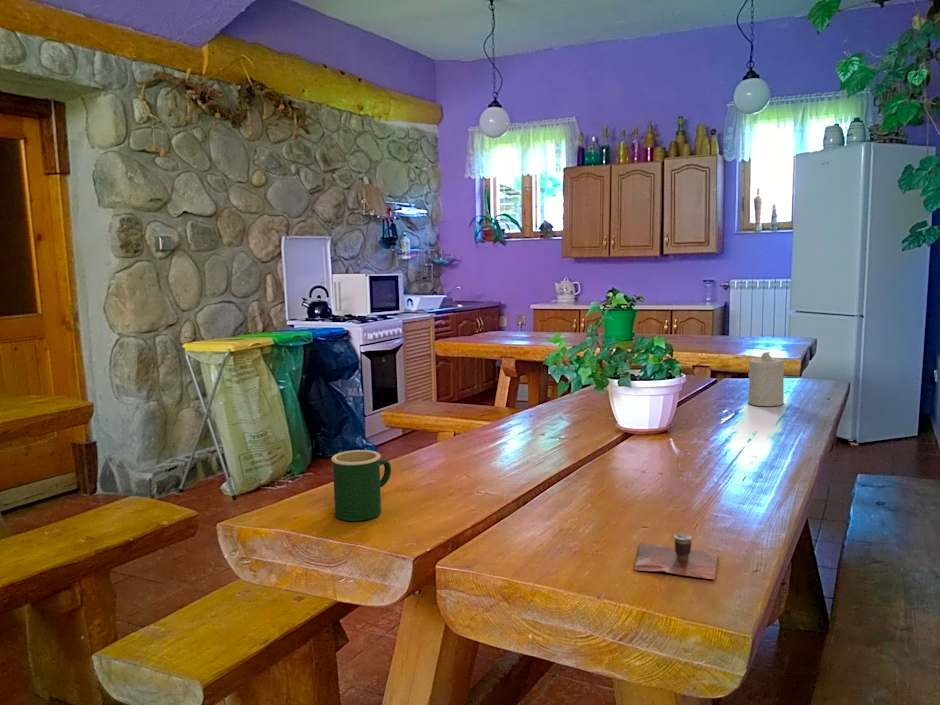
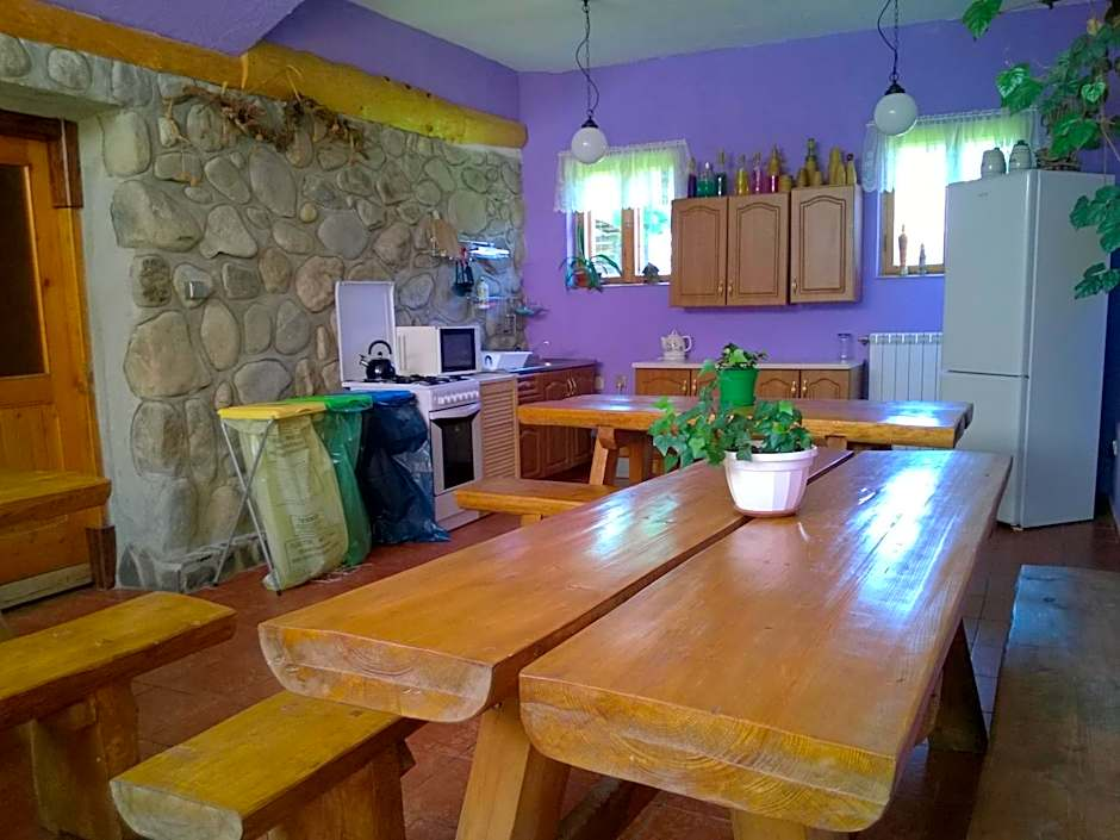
- cup [633,532,719,581]
- candle [747,351,785,407]
- mug [330,449,392,522]
